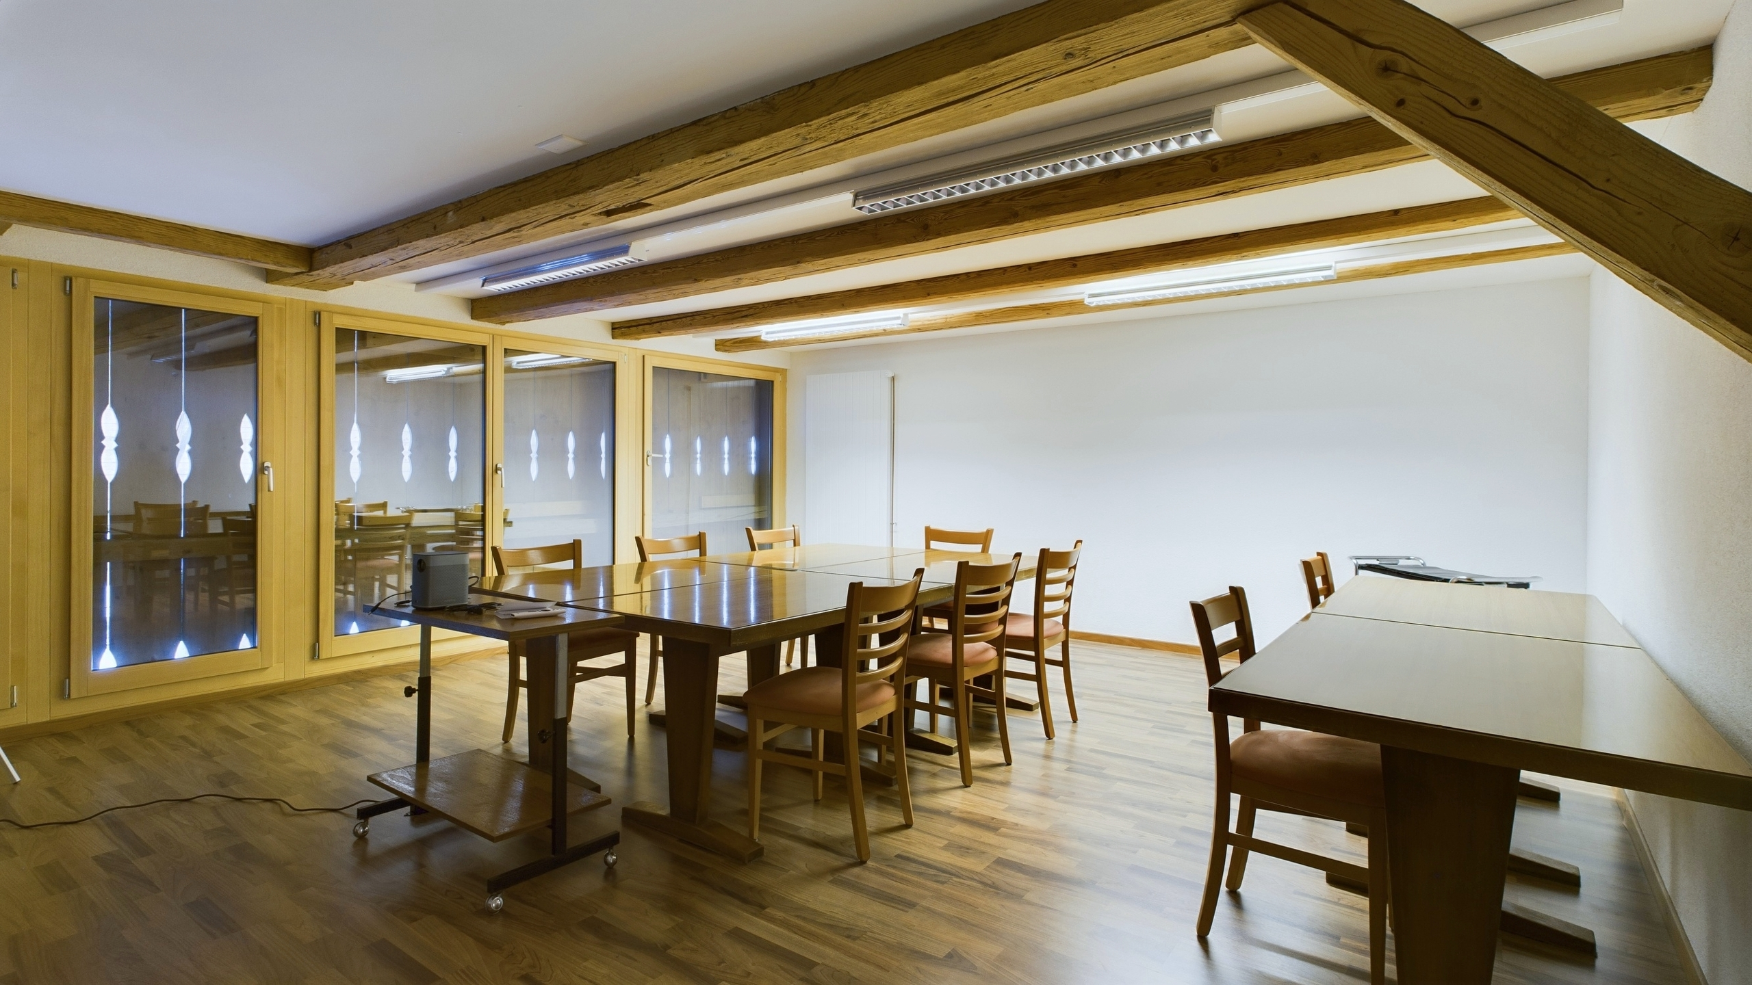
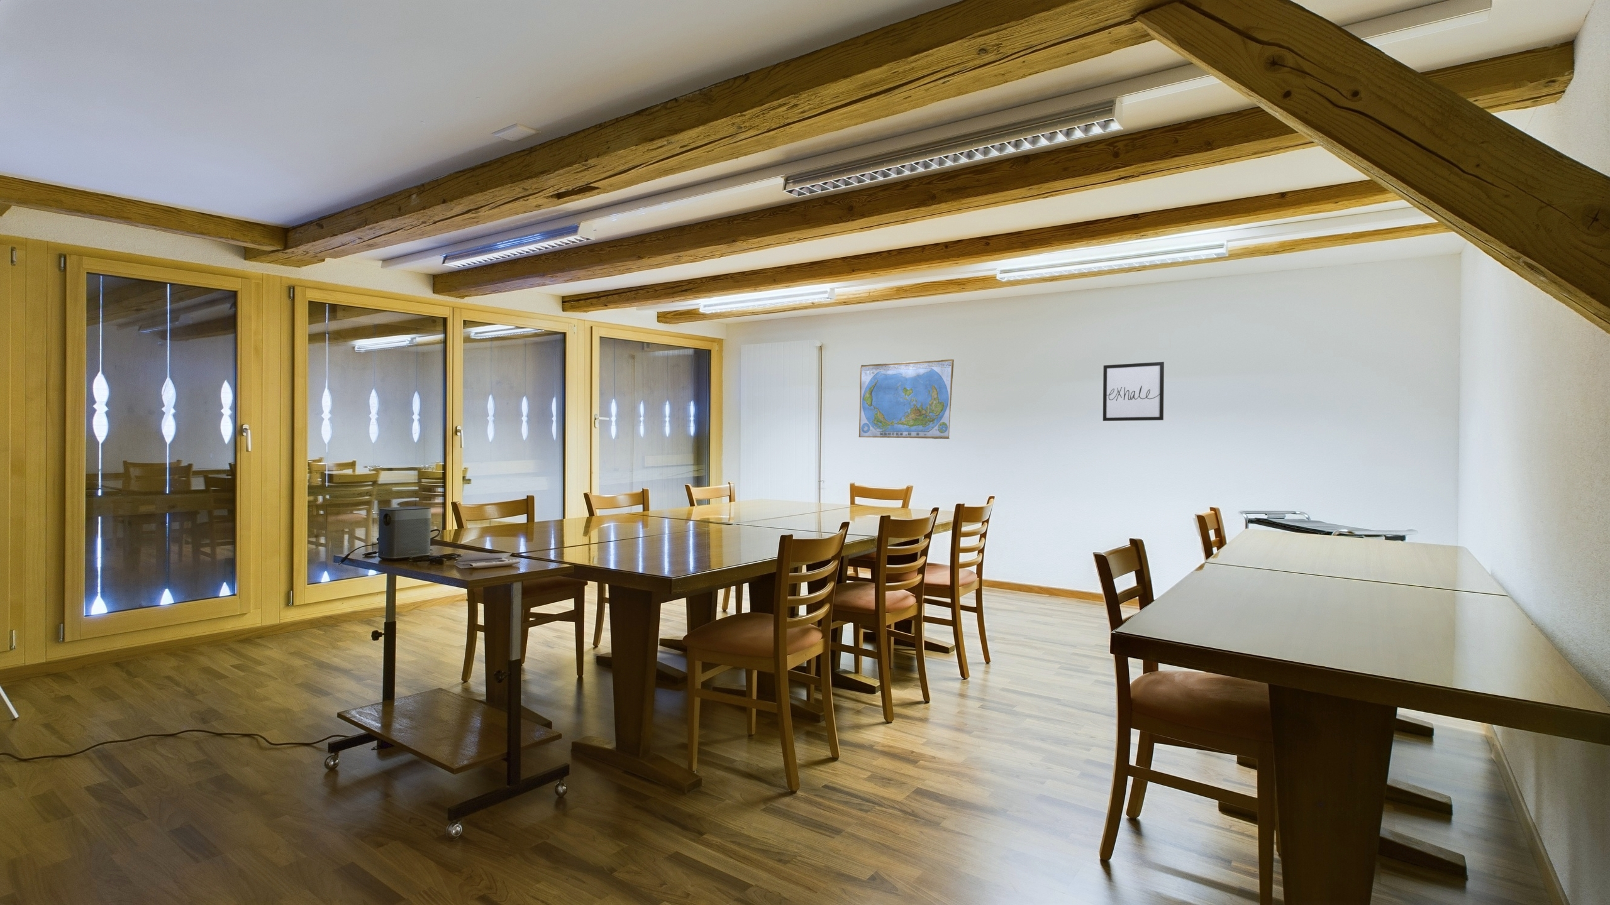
+ world map [858,359,954,440]
+ wall art [1102,361,1164,422]
